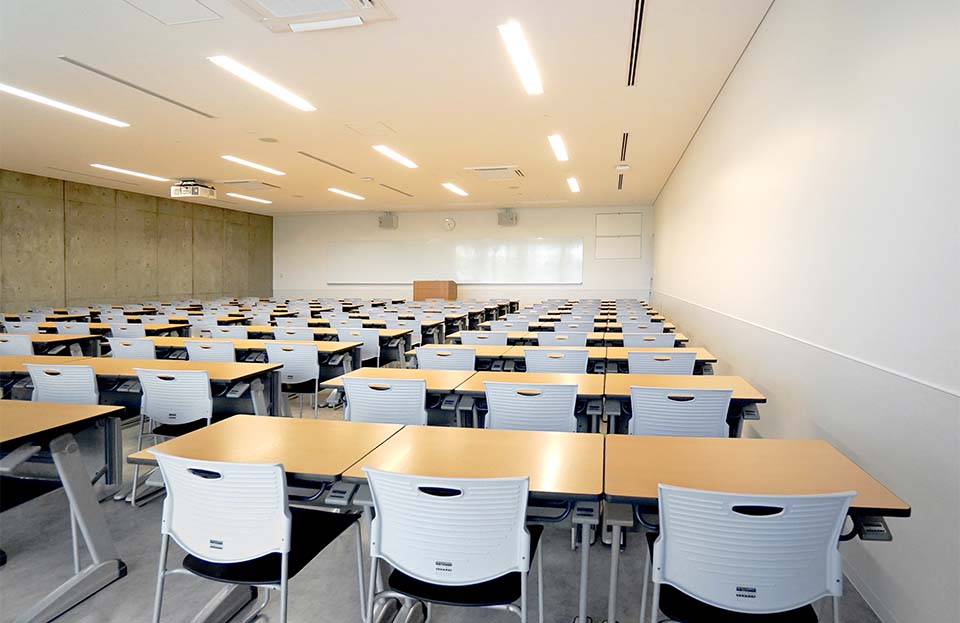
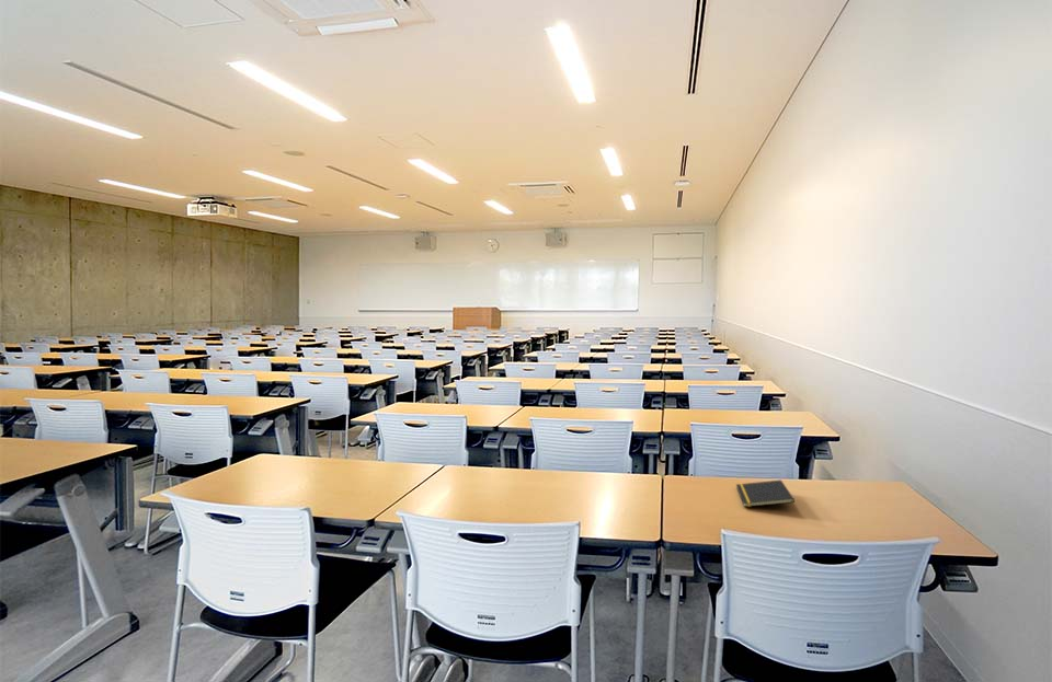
+ notepad [735,479,796,508]
